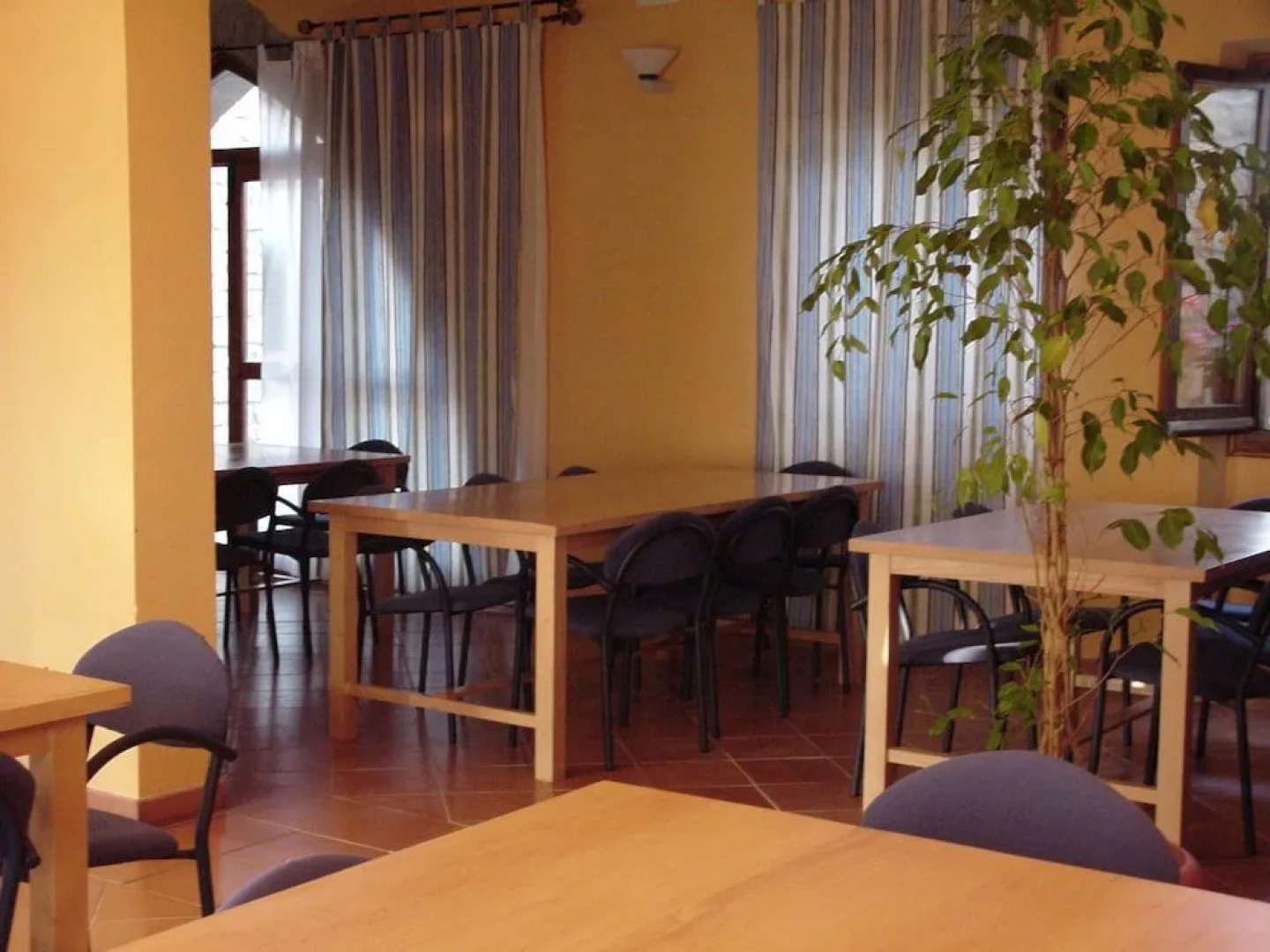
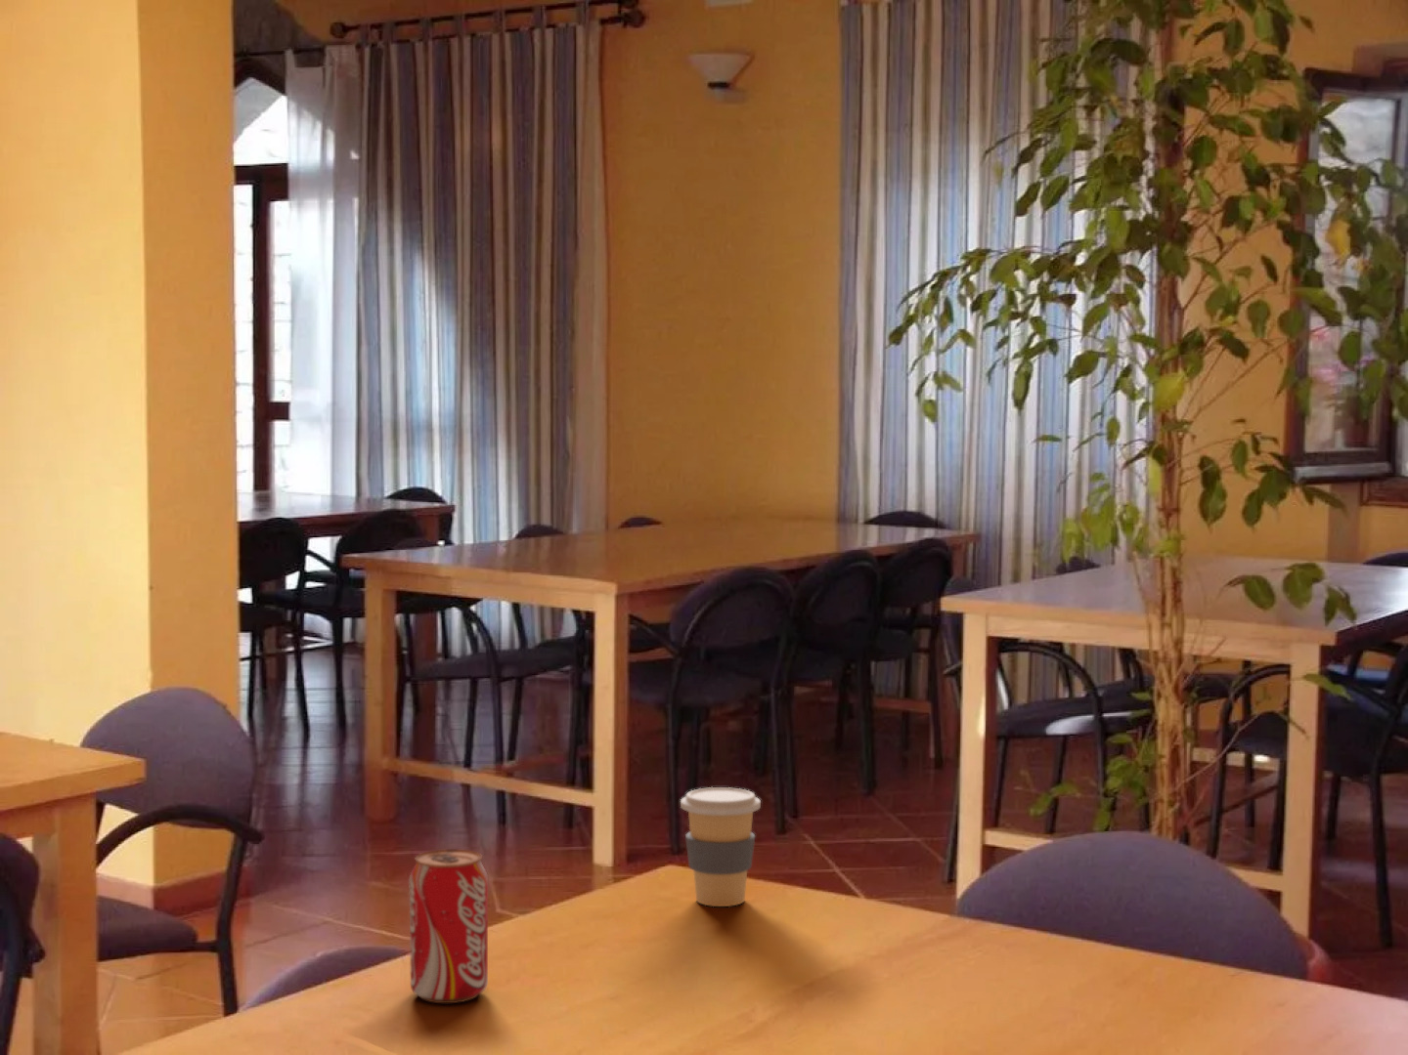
+ beverage can [408,848,489,1004]
+ coffee cup [680,787,762,908]
